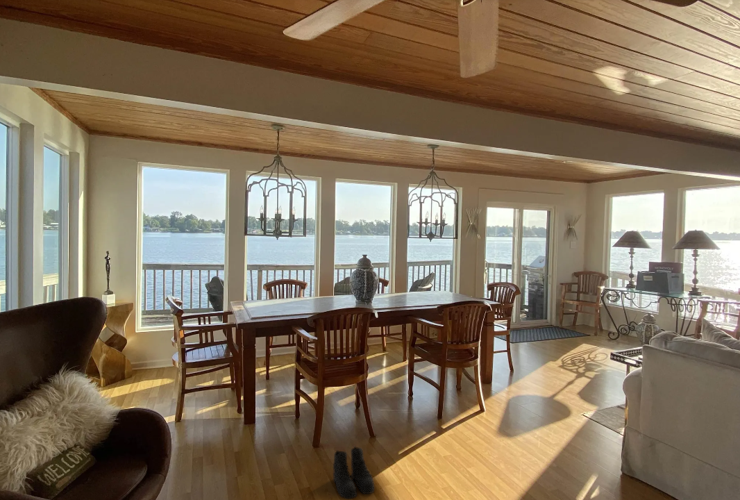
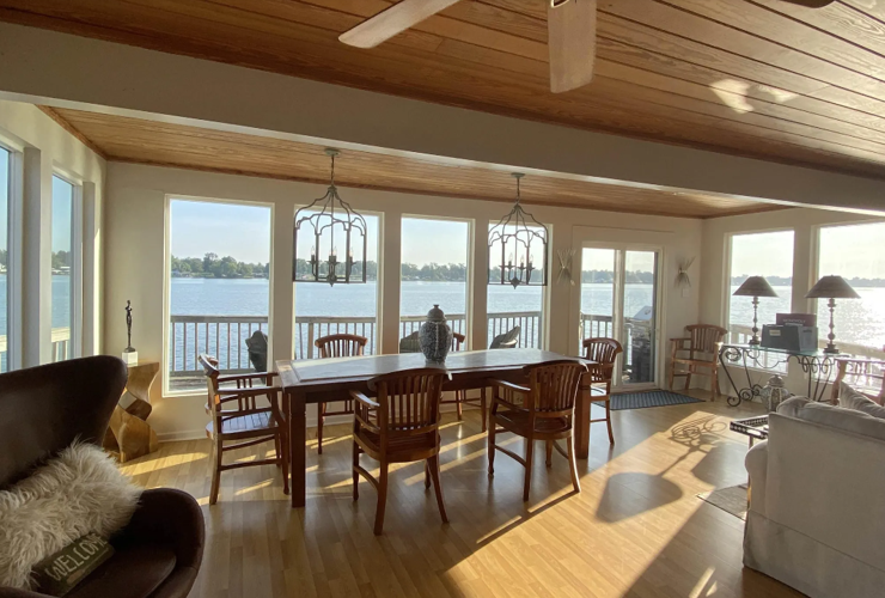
- boots [332,445,375,500]
